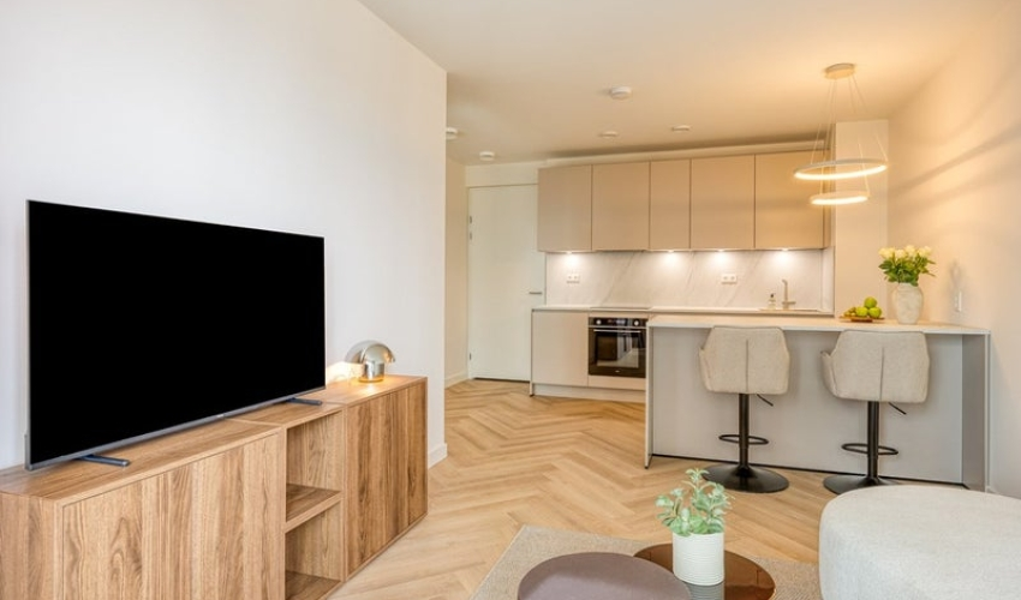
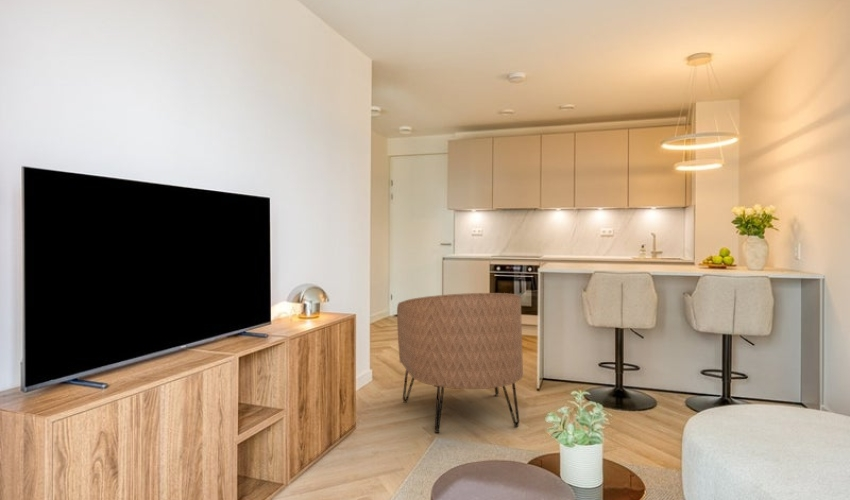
+ armchair [396,292,524,434]
